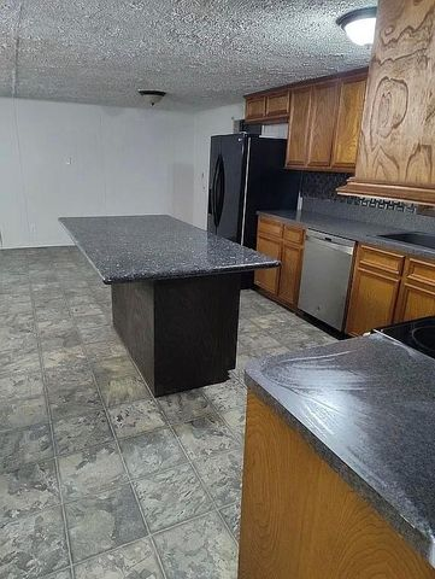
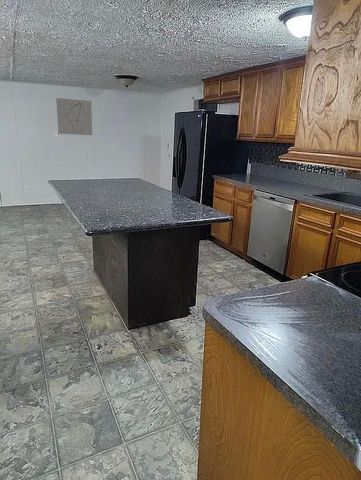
+ wall art [55,97,93,136]
